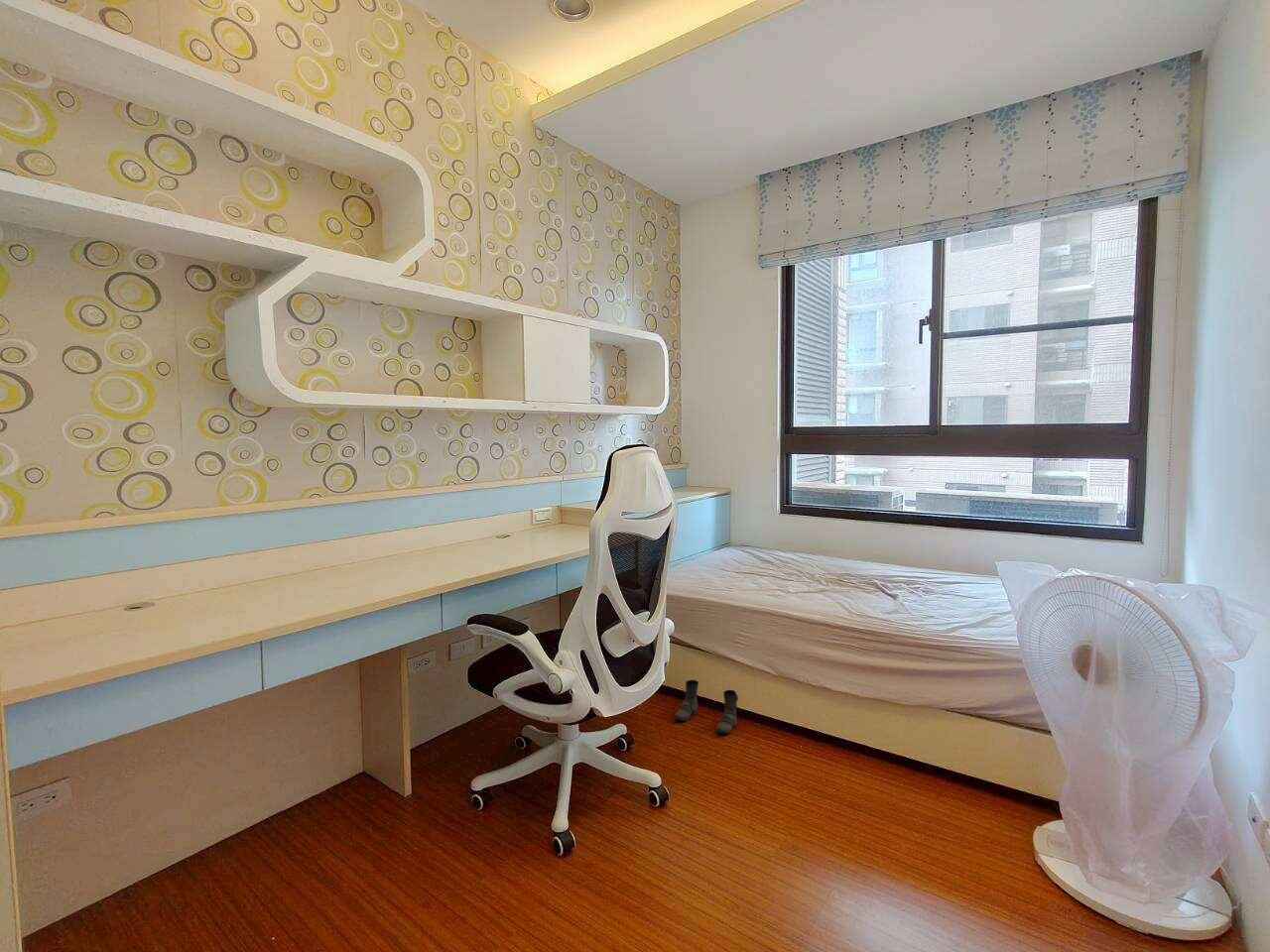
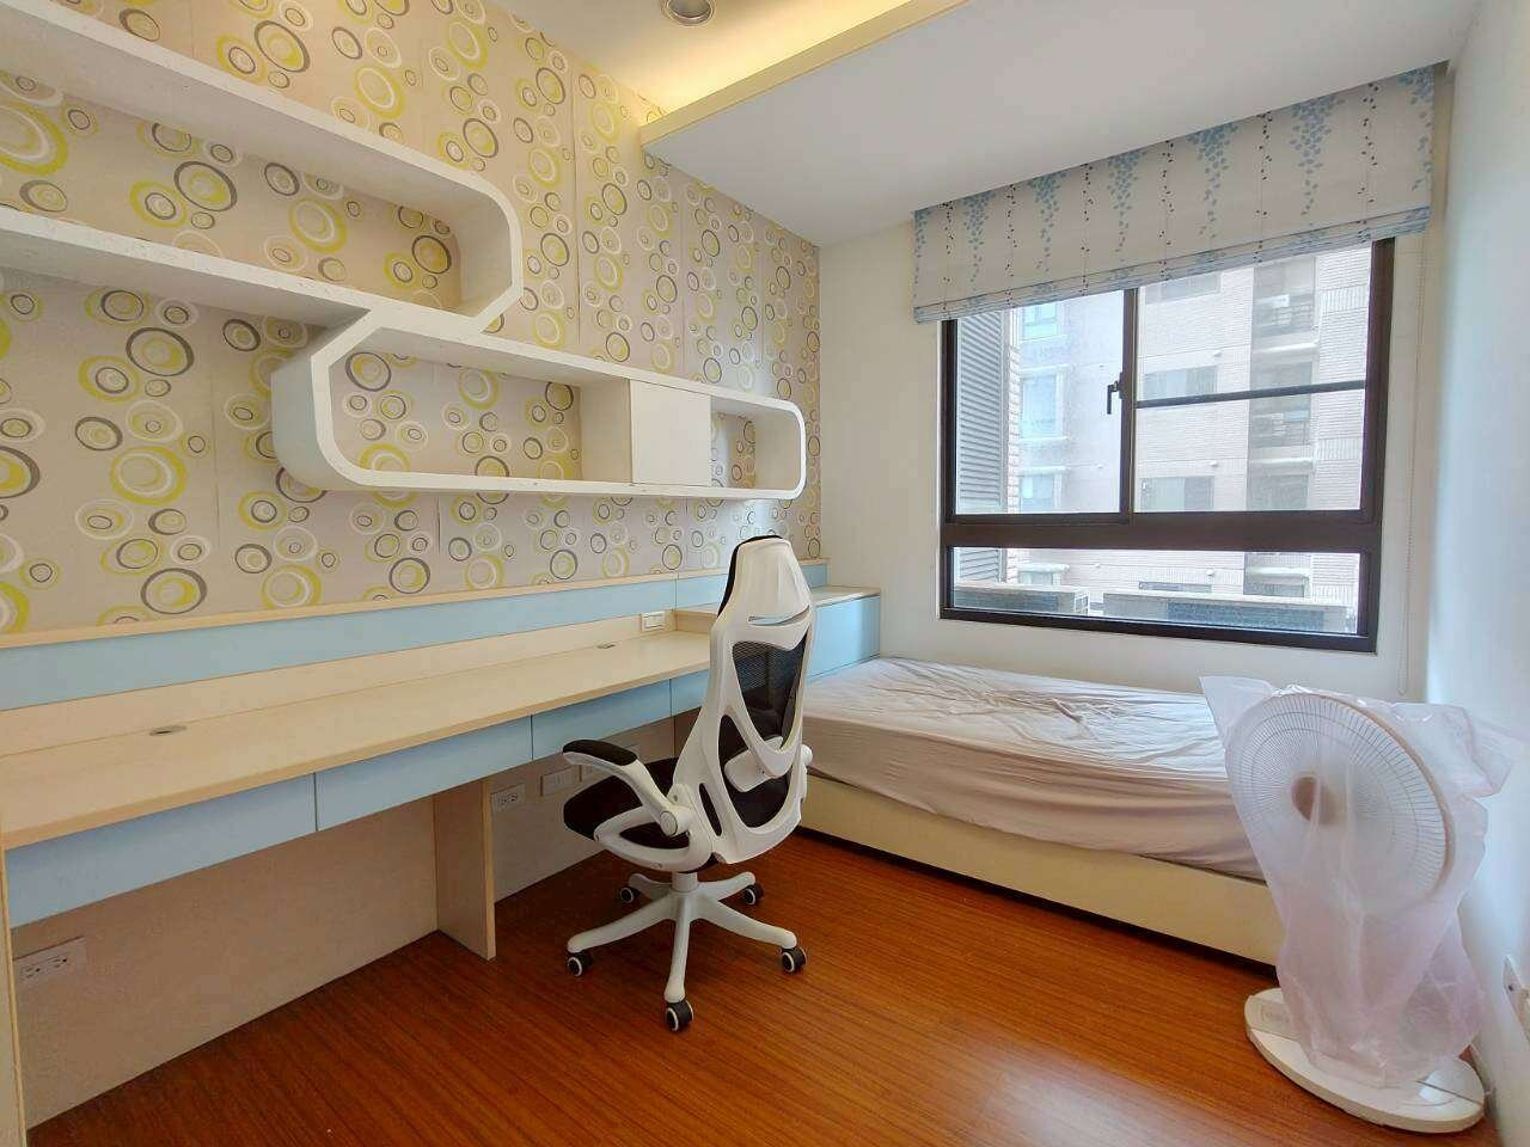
- boots [674,679,739,735]
